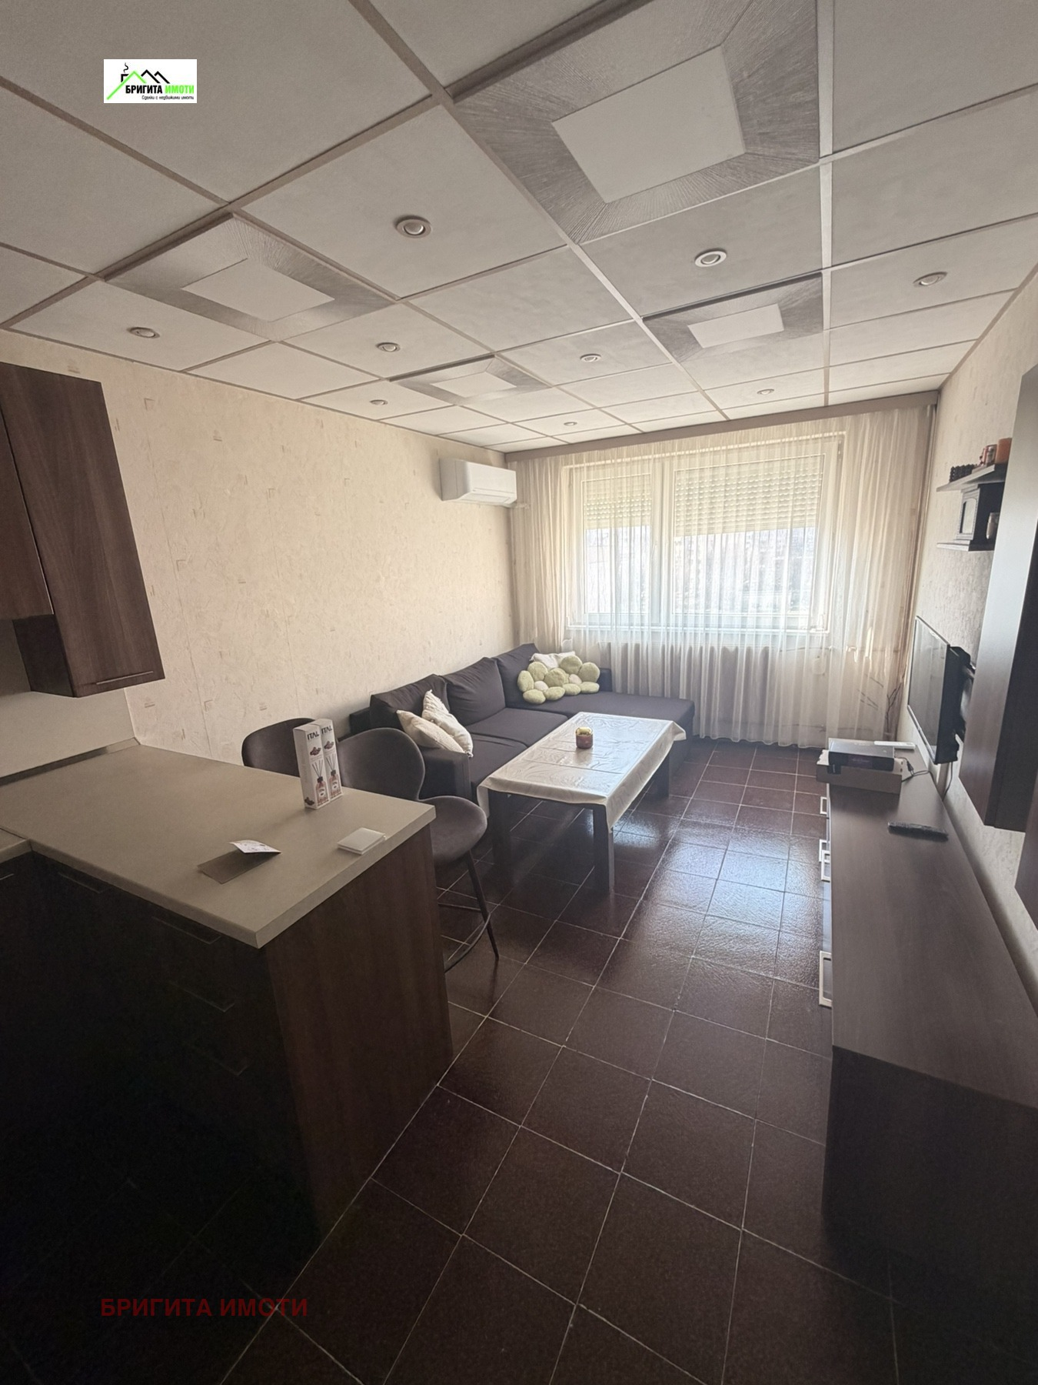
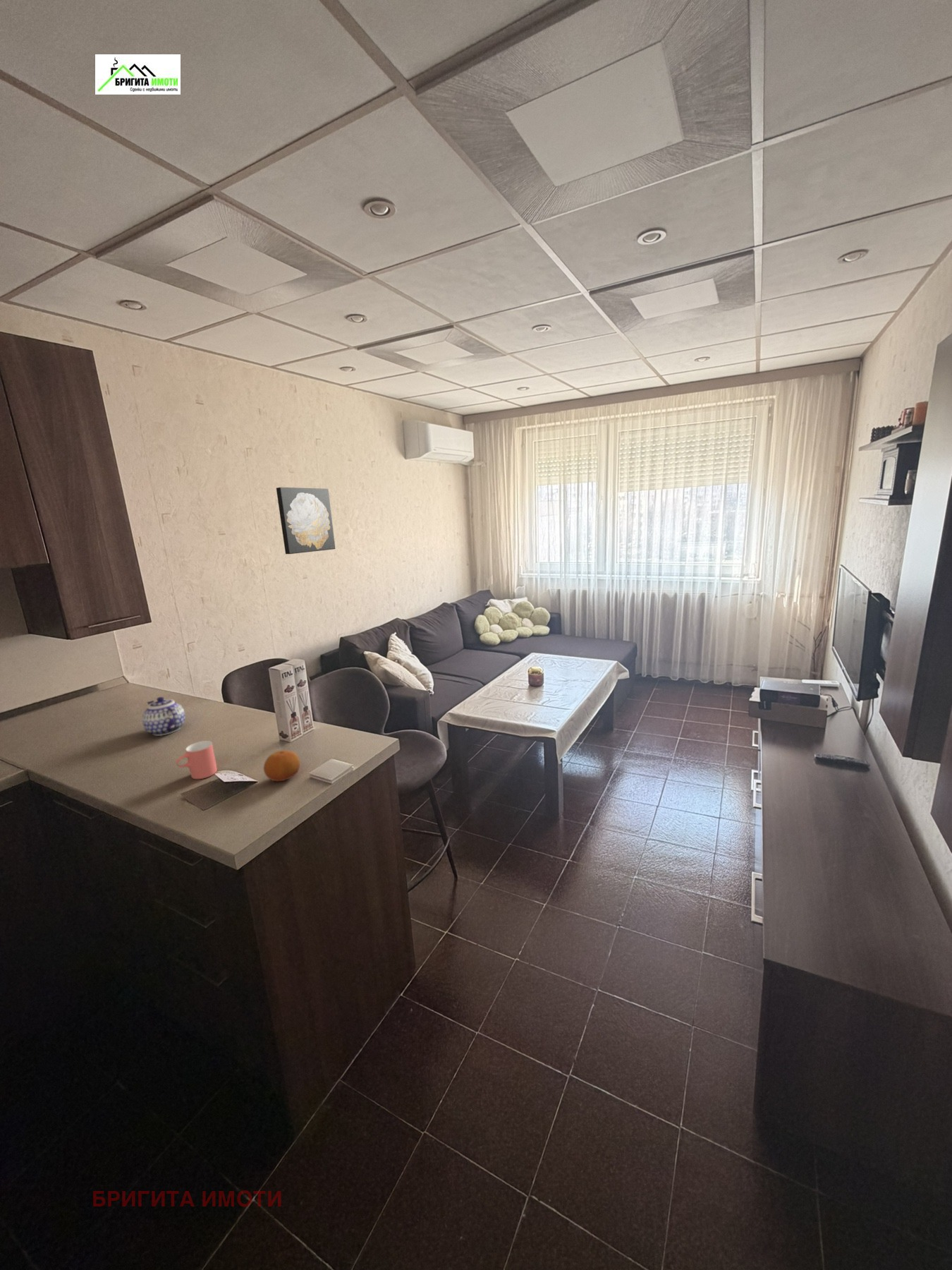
+ wall art [276,487,336,555]
+ teapot [141,696,186,737]
+ cup [176,740,218,780]
+ fruit [263,749,300,782]
